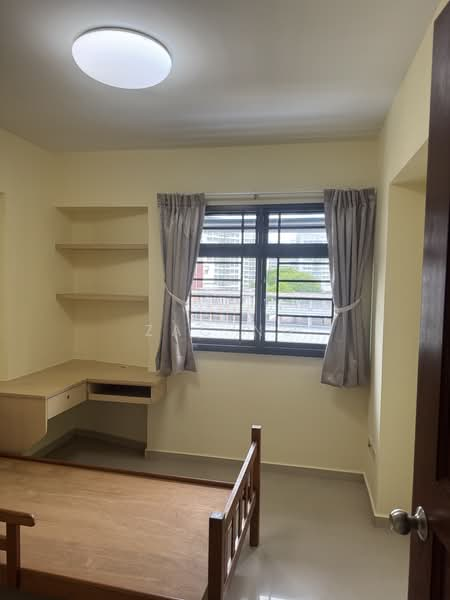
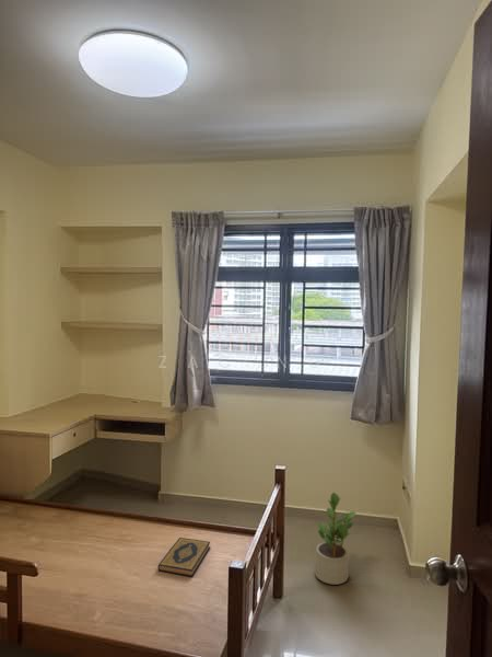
+ potted plant [313,492,358,586]
+ hardback book [157,537,211,578]
